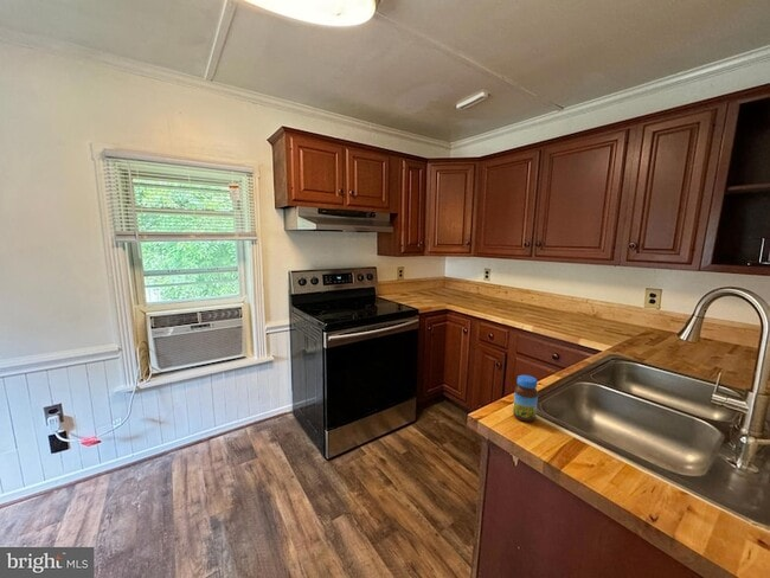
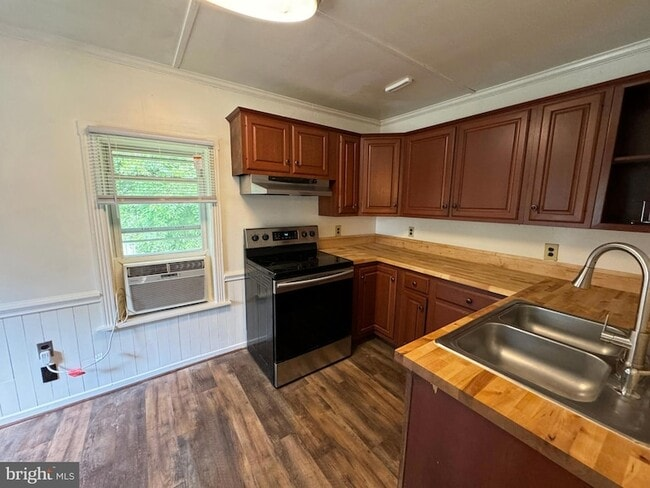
- jar [512,374,539,423]
